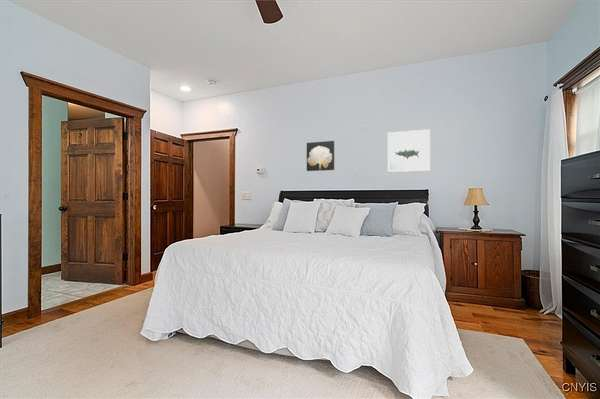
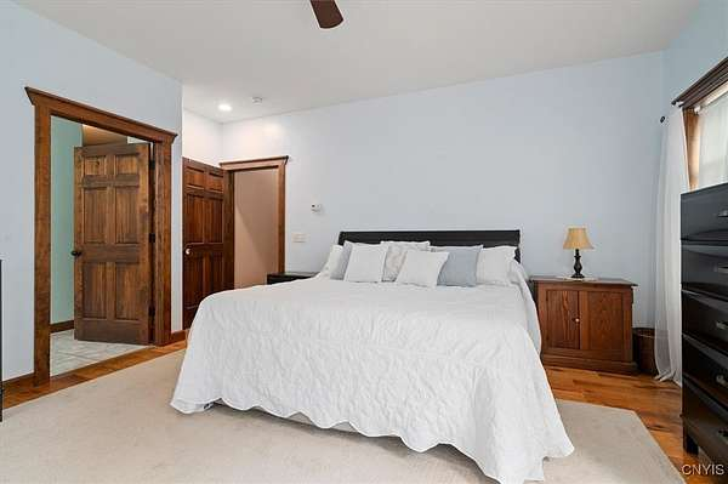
- wall art [387,128,431,173]
- wall art [306,140,335,172]
